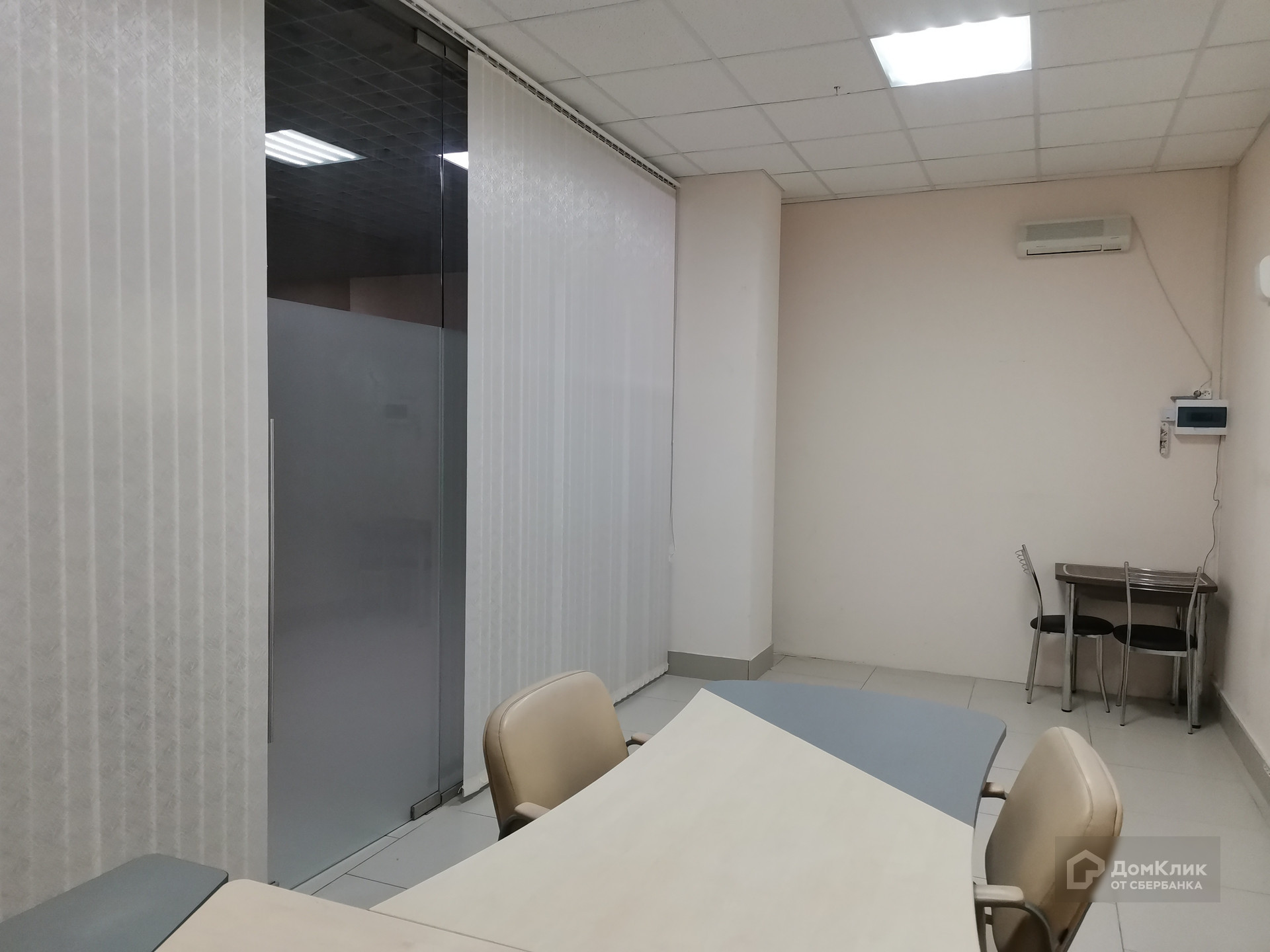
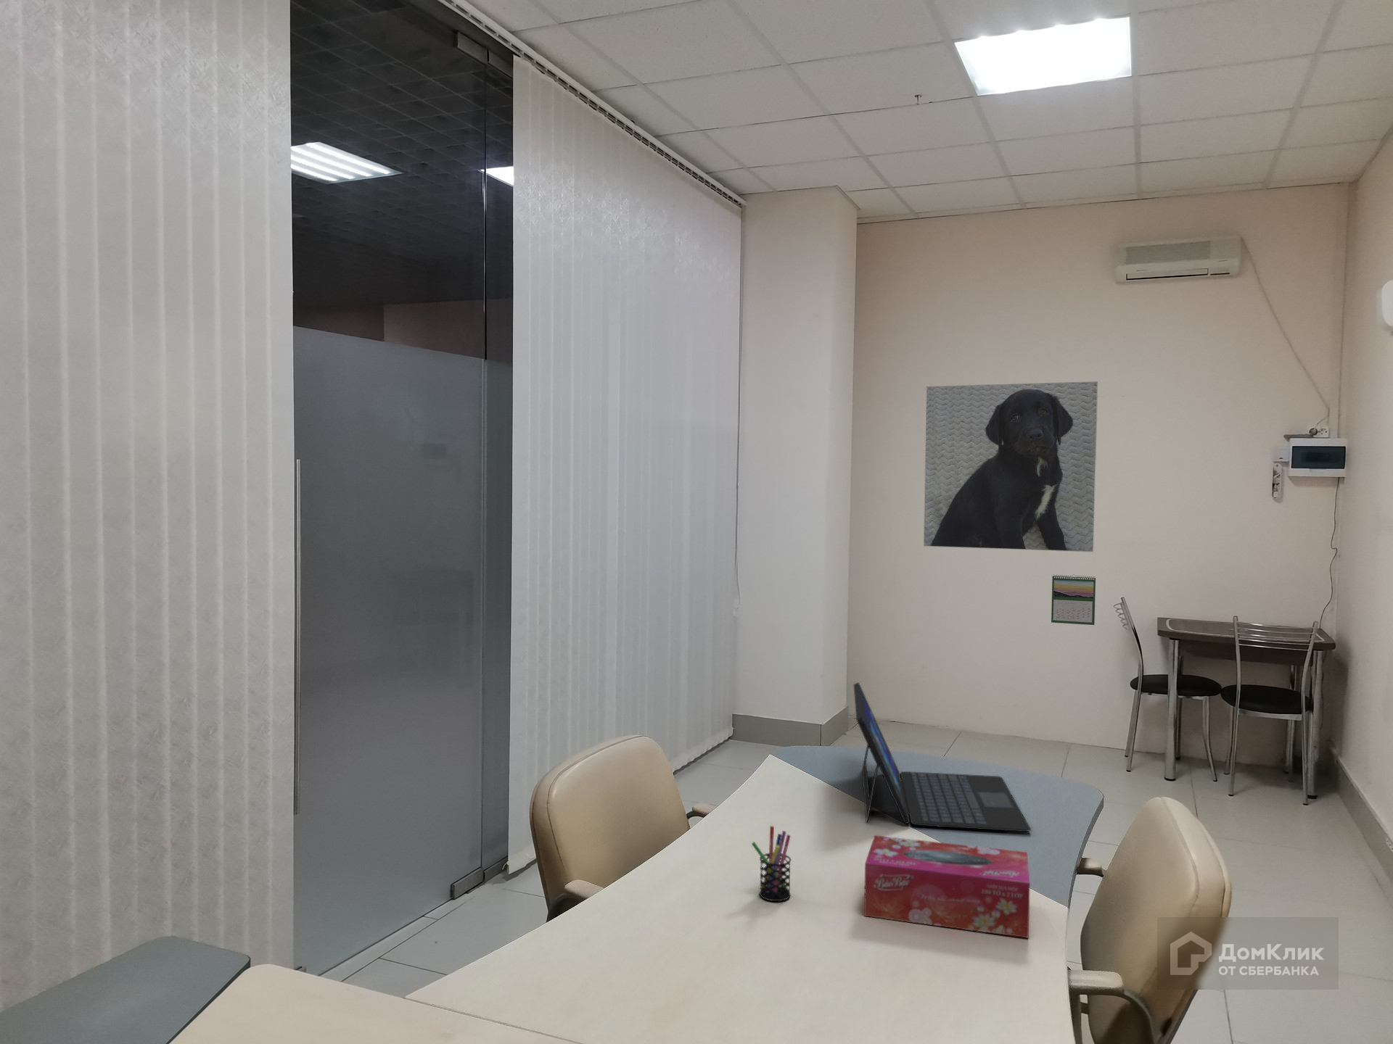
+ pen holder [751,825,792,901]
+ tissue box [863,835,1031,939]
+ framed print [922,381,1098,553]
+ calendar [1051,575,1096,626]
+ laptop [852,681,1032,832]
